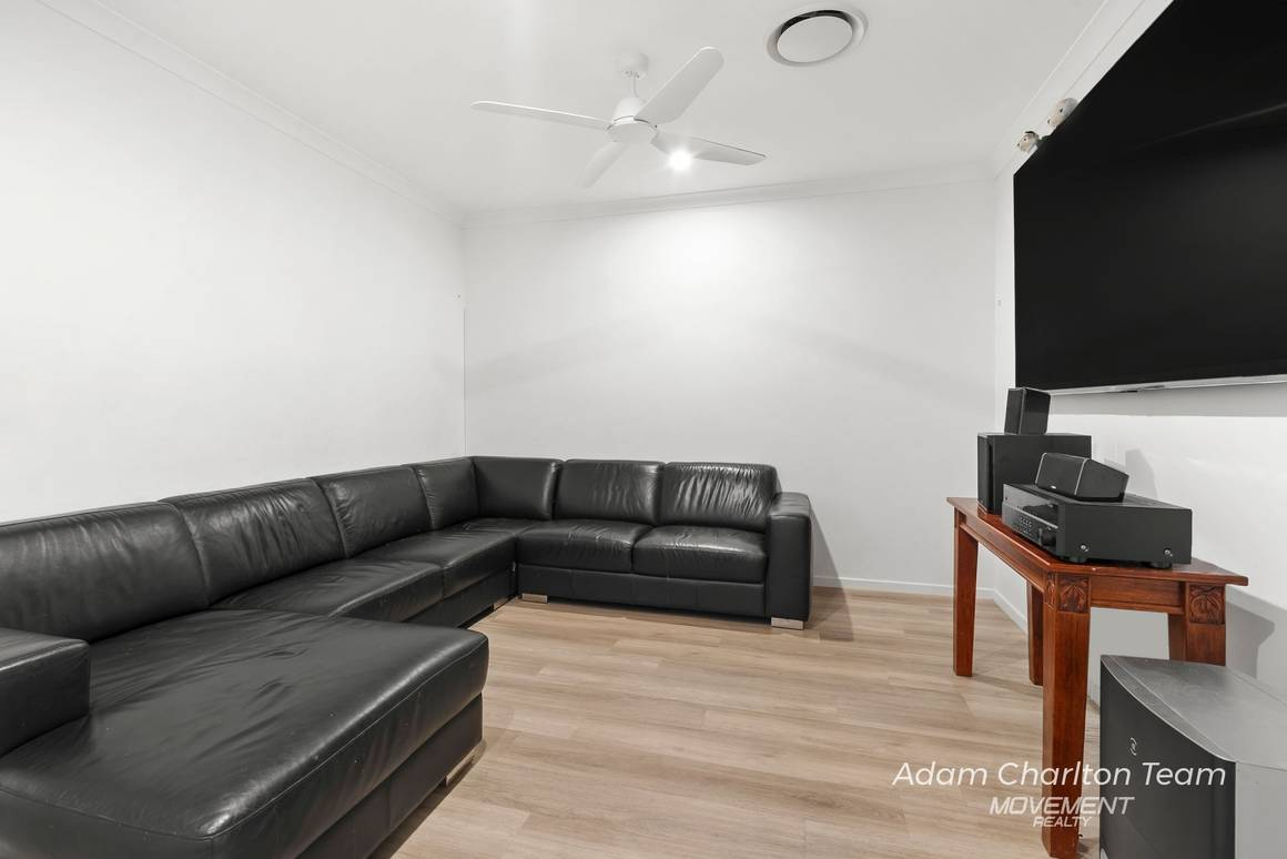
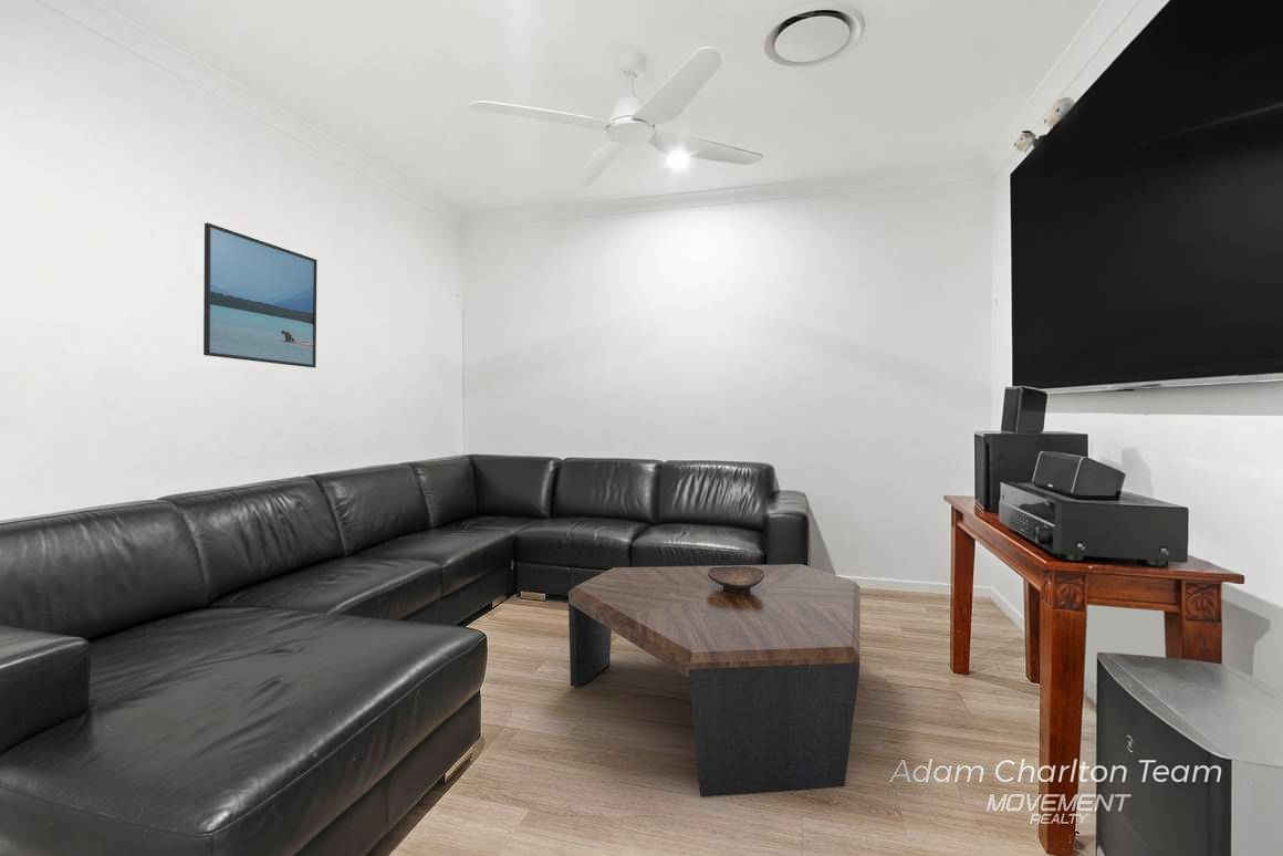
+ decorative bowl [708,566,764,593]
+ coffee table [567,563,862,798]
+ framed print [202,222,319,369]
